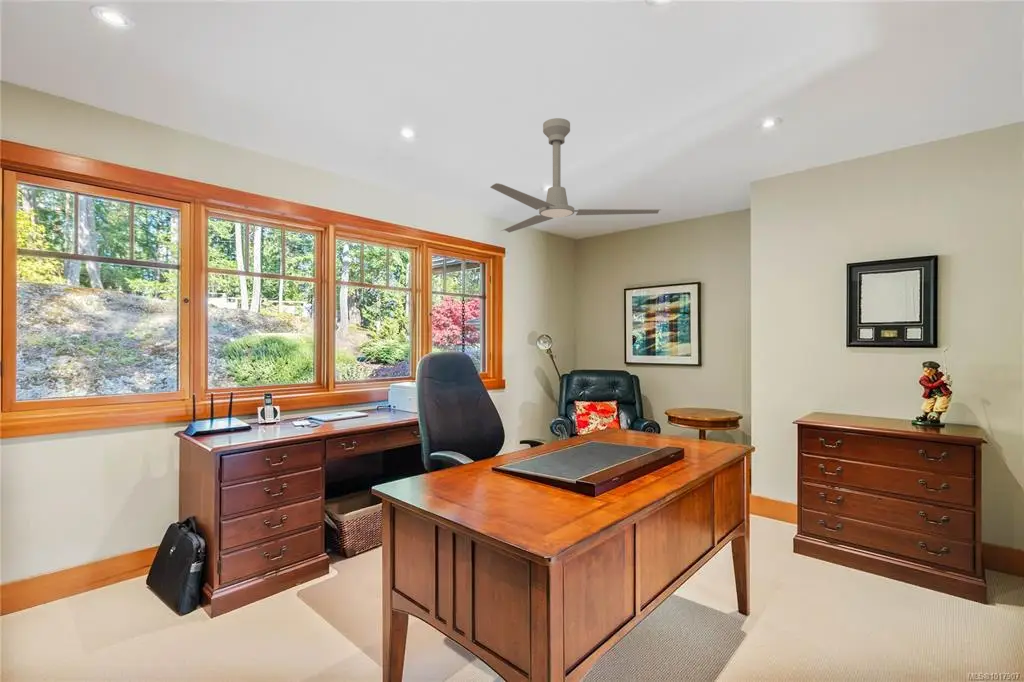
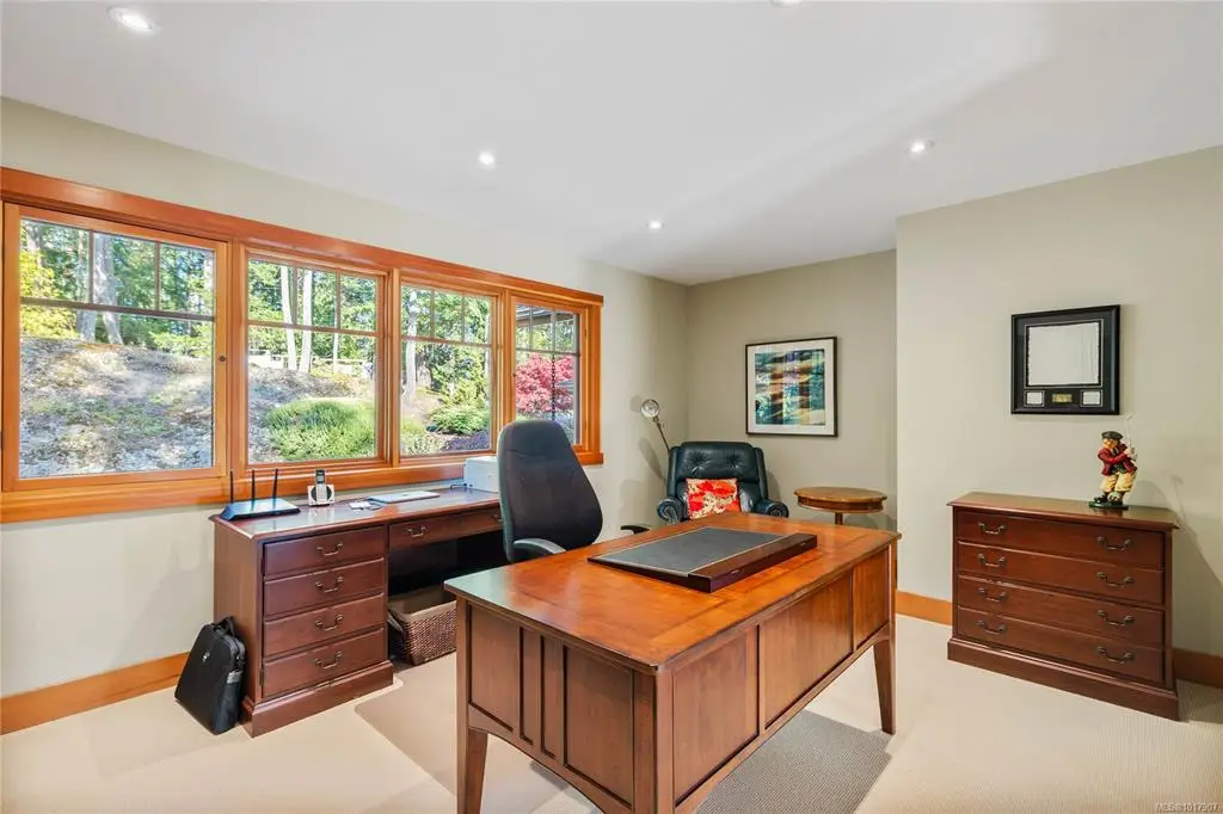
- ceiling fan [489,117,662,233]
